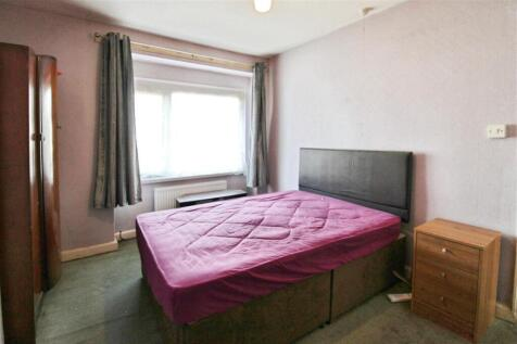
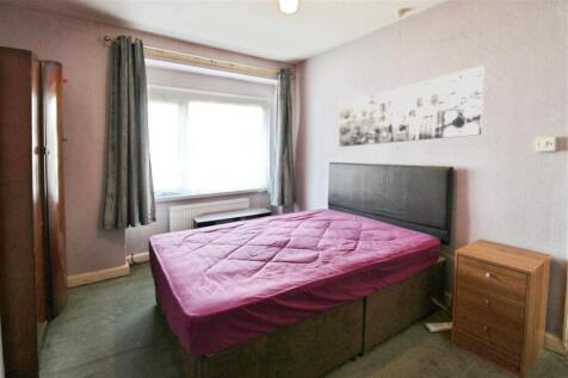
+ wall art [338,64,486,148]
